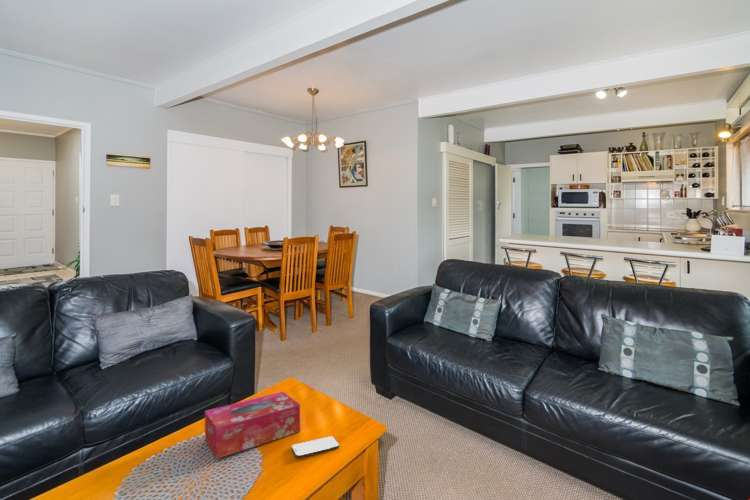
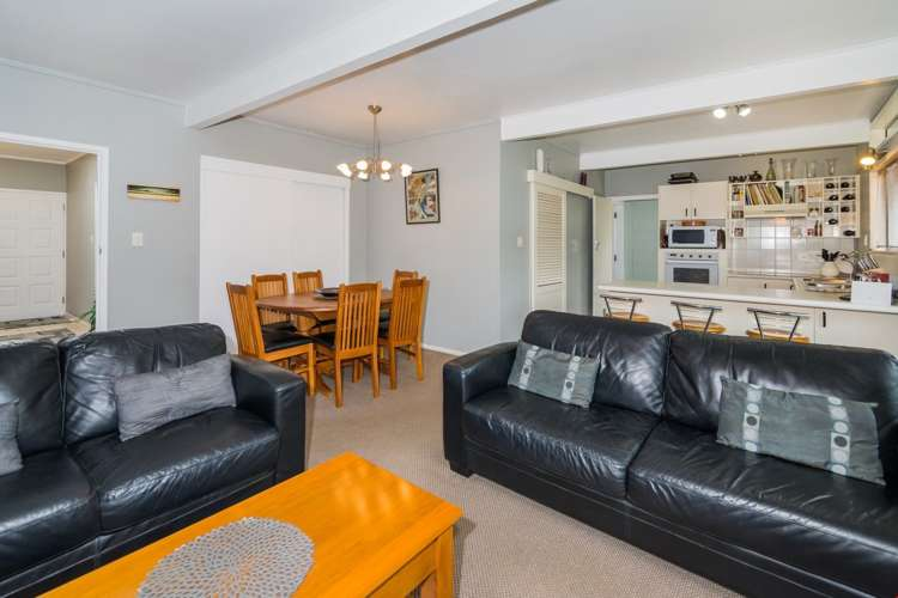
- smartphone [291,435,340,459]
- tissue box [204,391,301,460]
